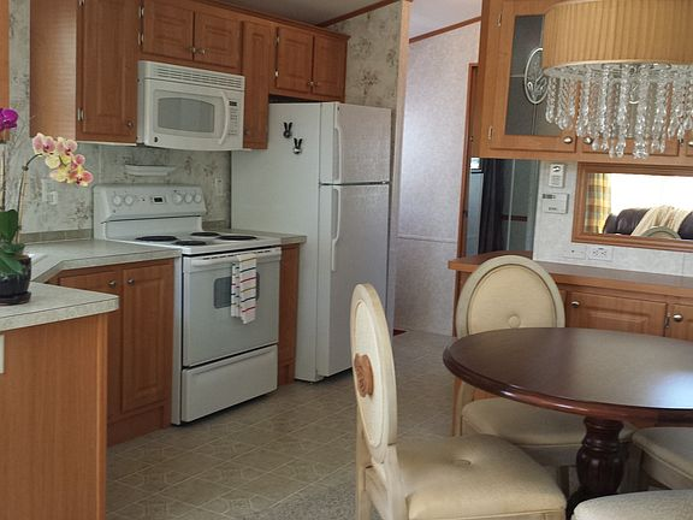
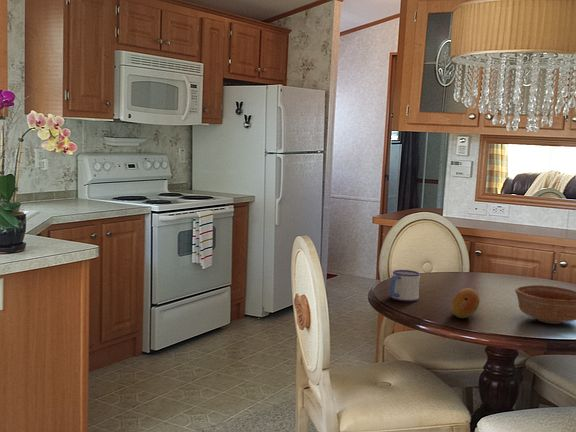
+ bowl [514,284,576,325]
+ fruit [450,287,480,319]
+ mug [388,269,421,303]
